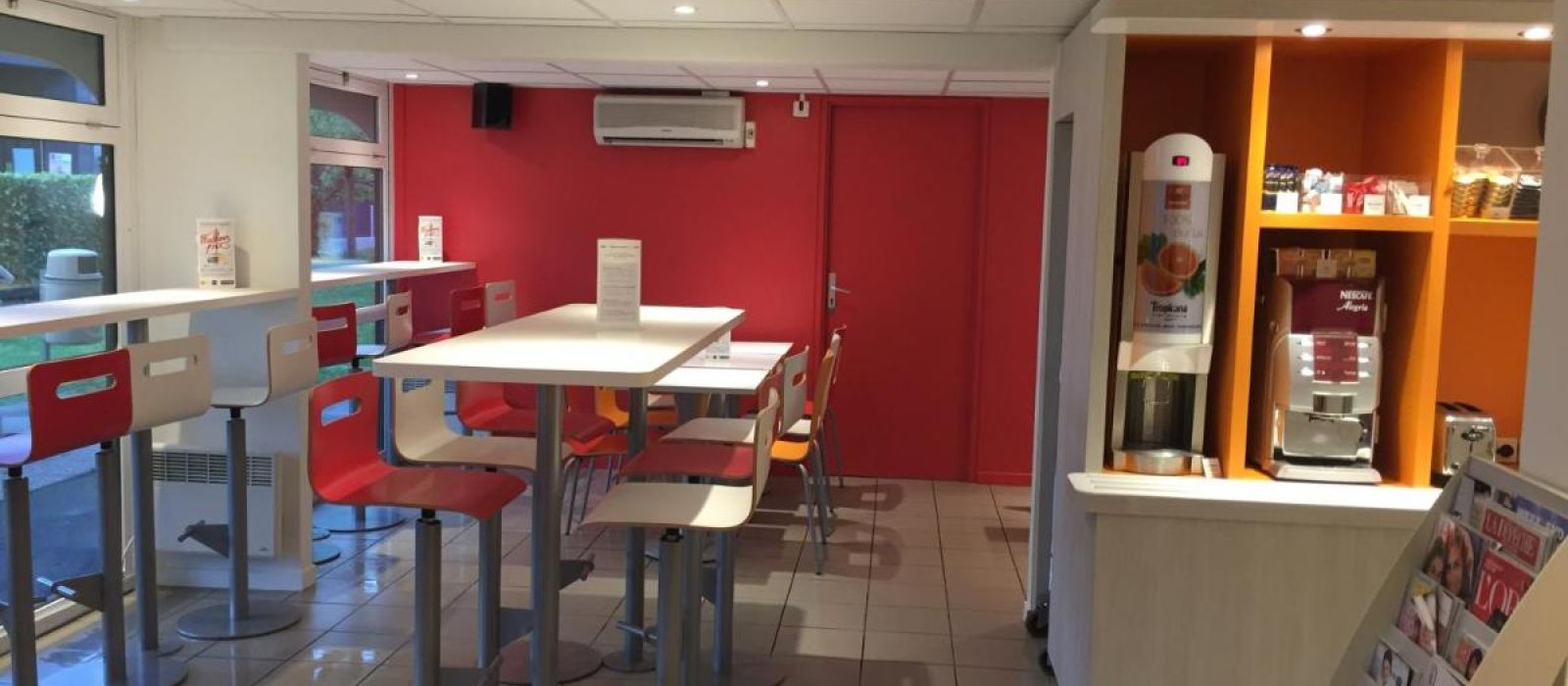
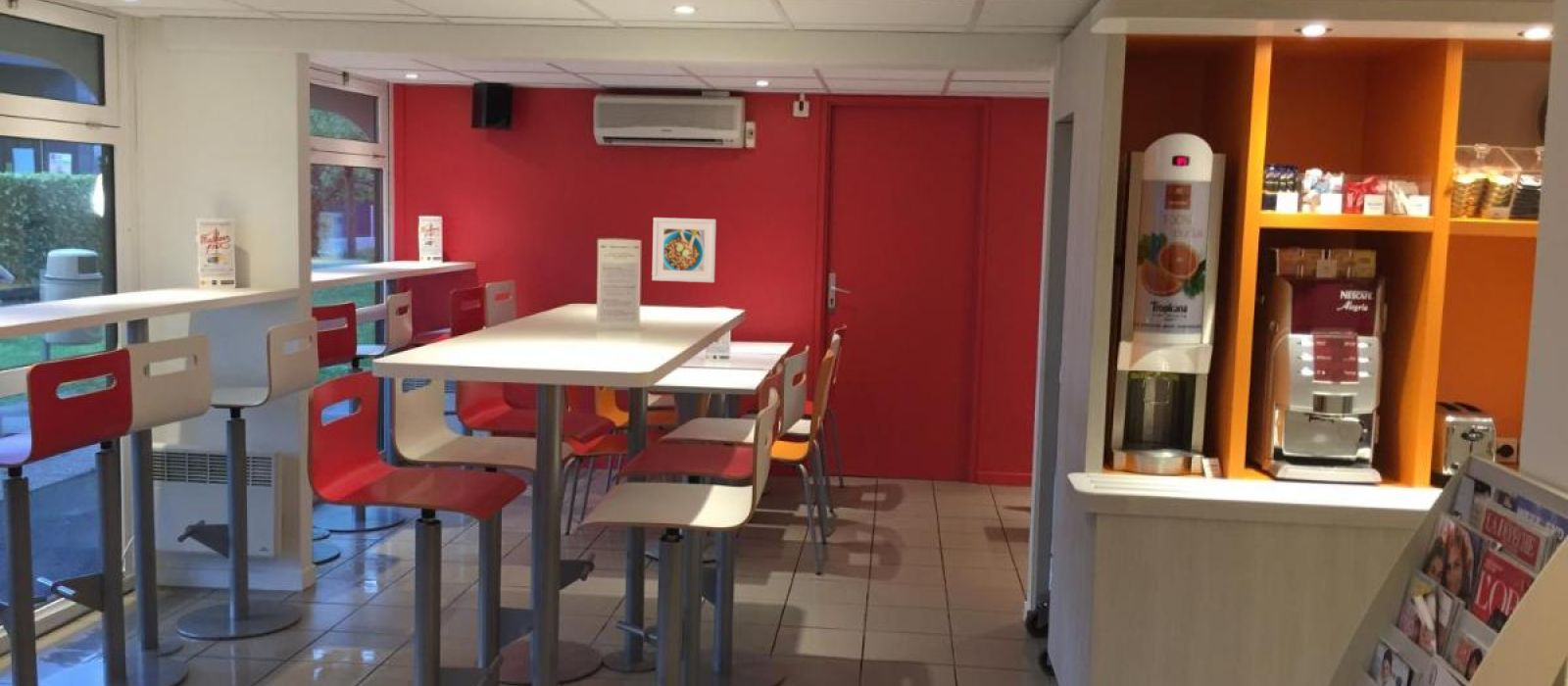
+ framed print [651,217,717,283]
